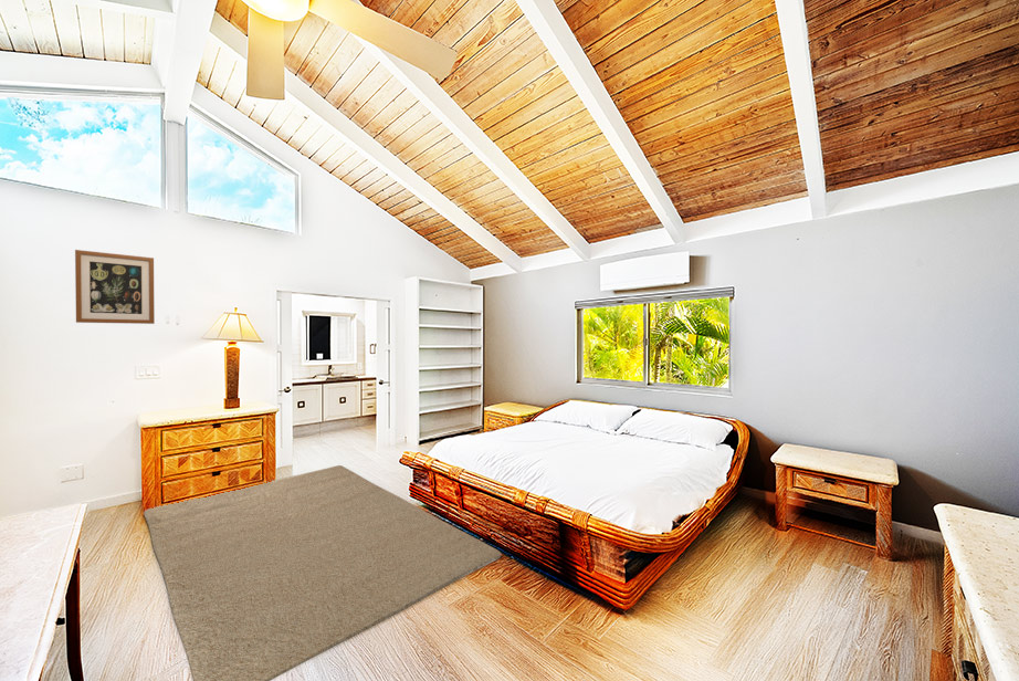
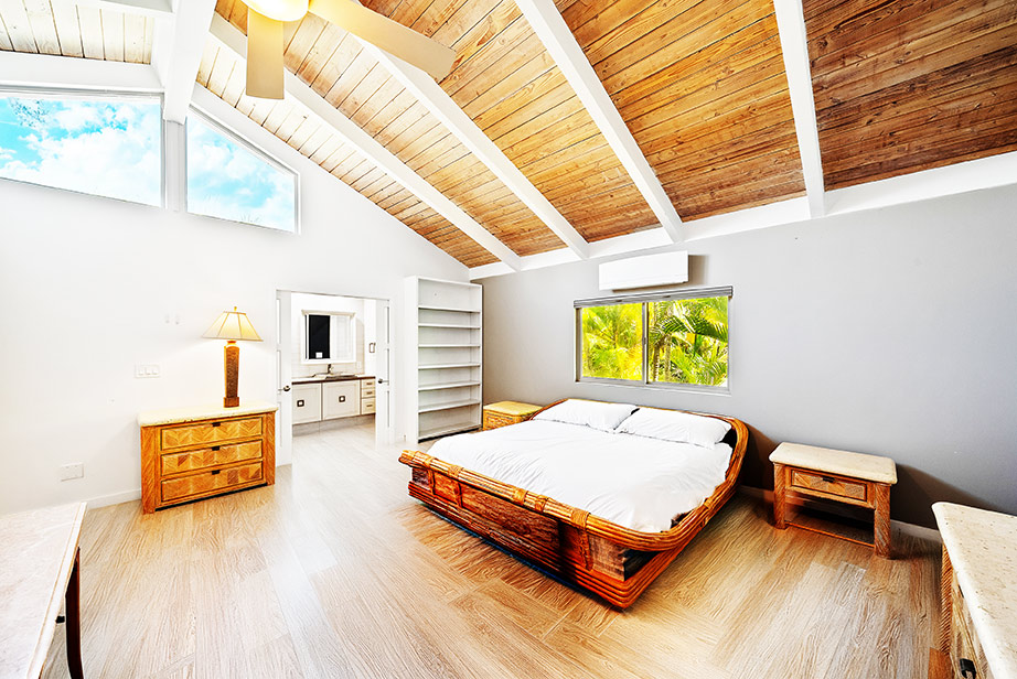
- rug [143,464,502,681]
- wall art [74,249,156,325]
